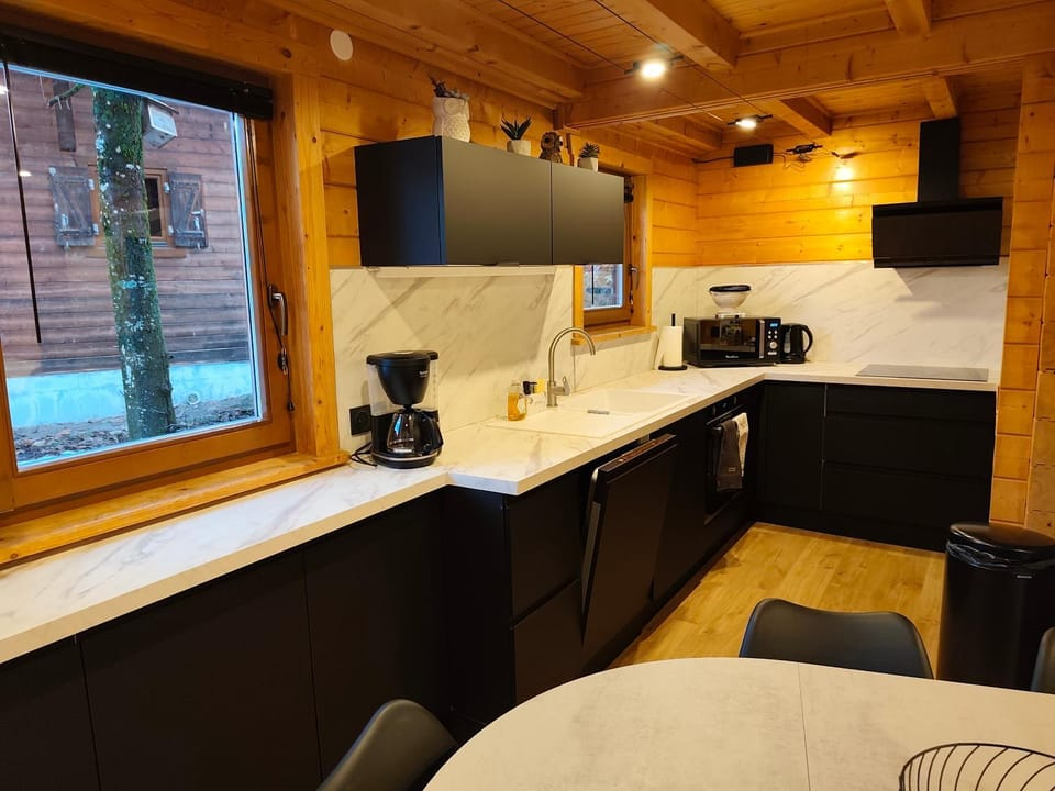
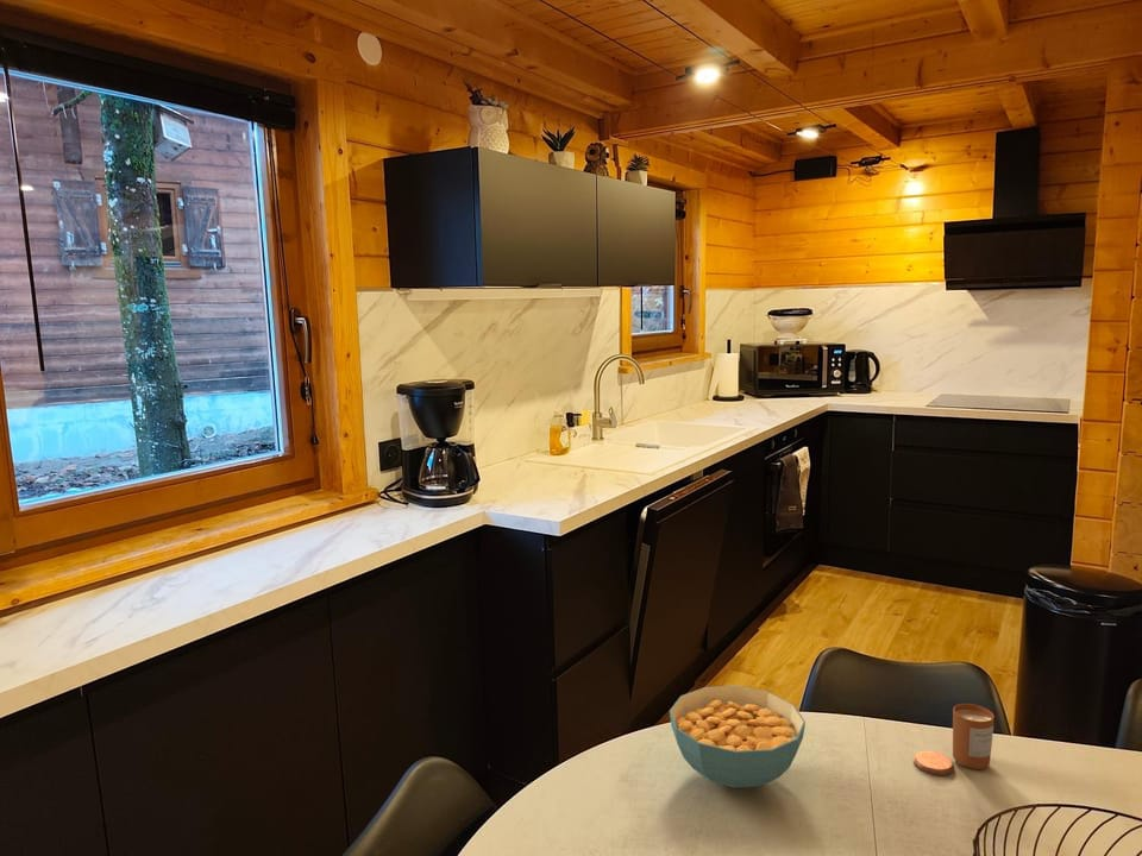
+ candle [912,703,996,776]
+ cereal bowl [669,685,807,789]
